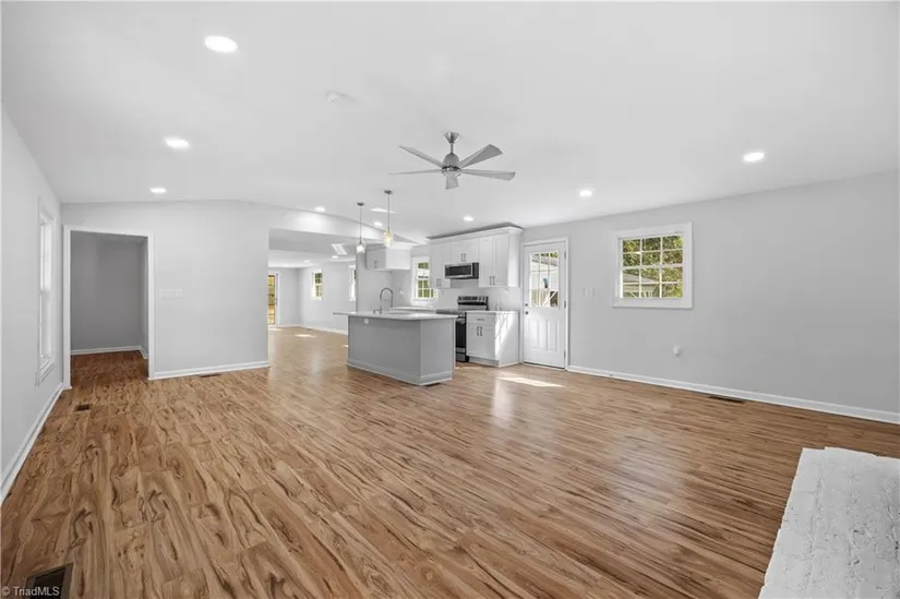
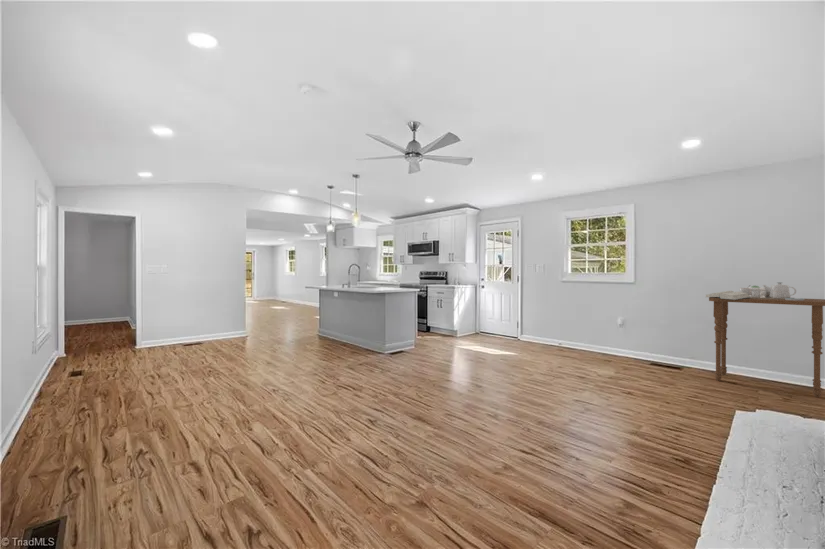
+ side table [705,281,825,398]
